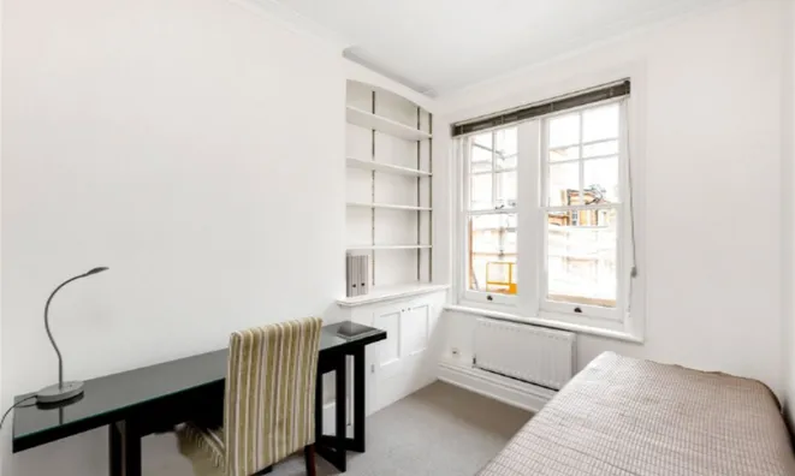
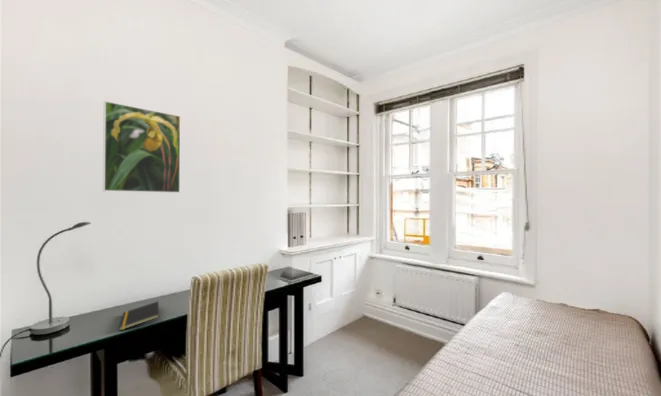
+ notepad [118,300,160,332]
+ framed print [102,100,182,194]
